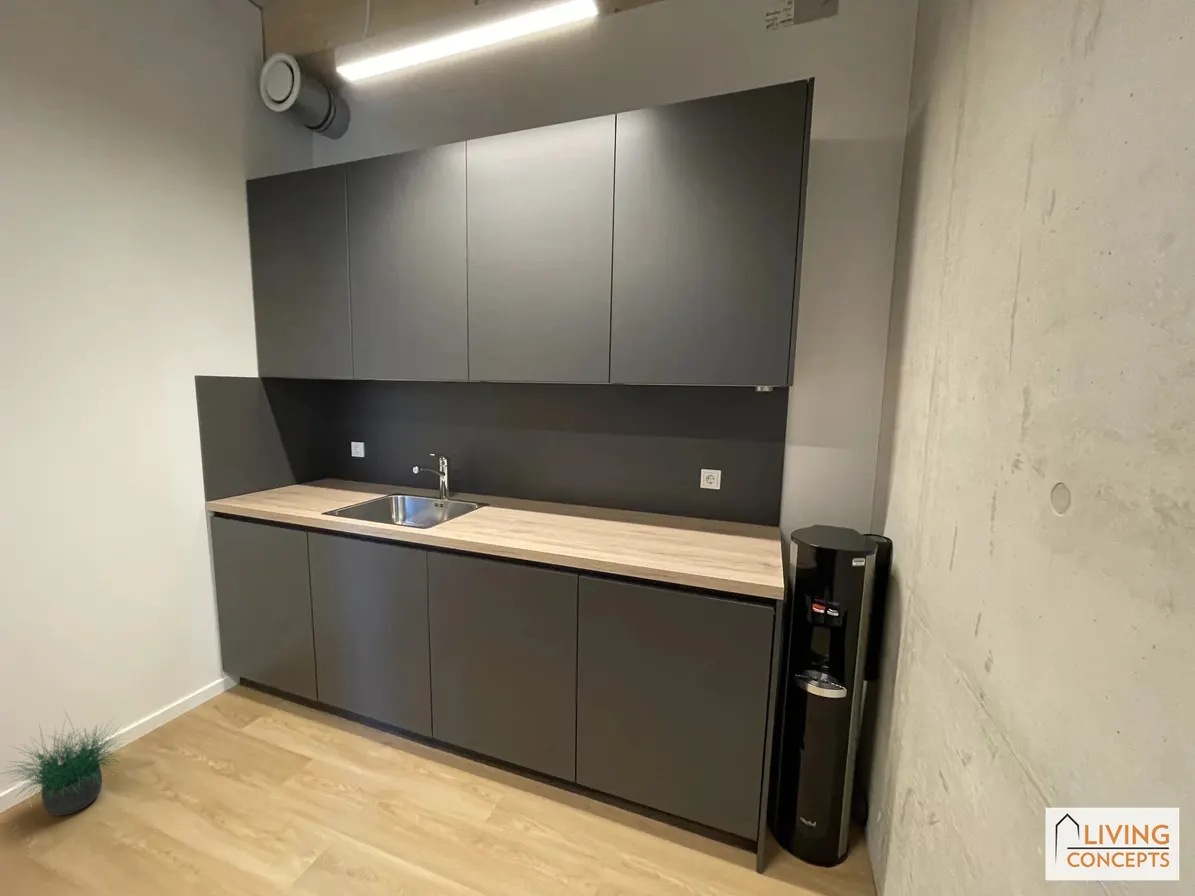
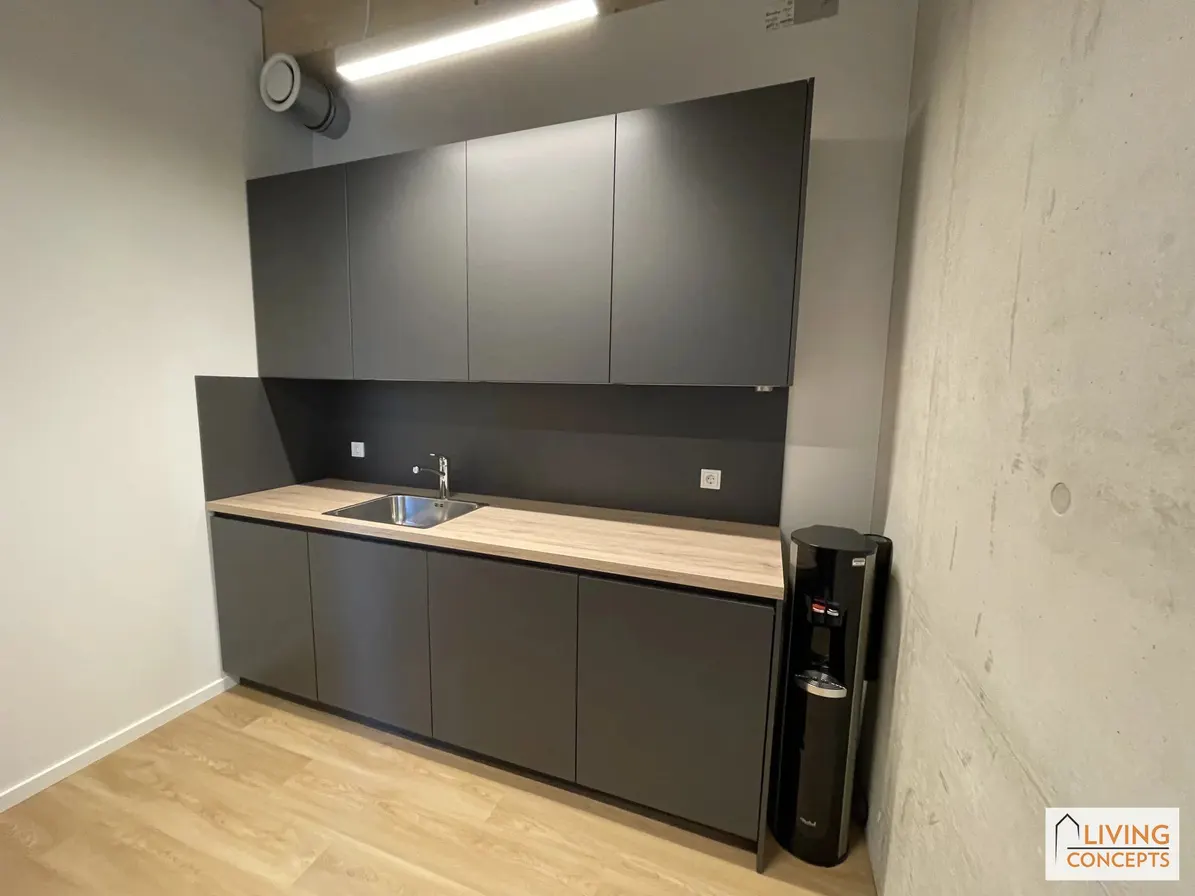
- potted plant [0,708,140,817]
